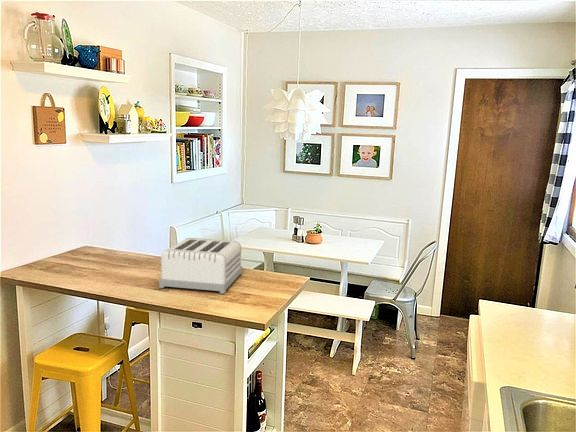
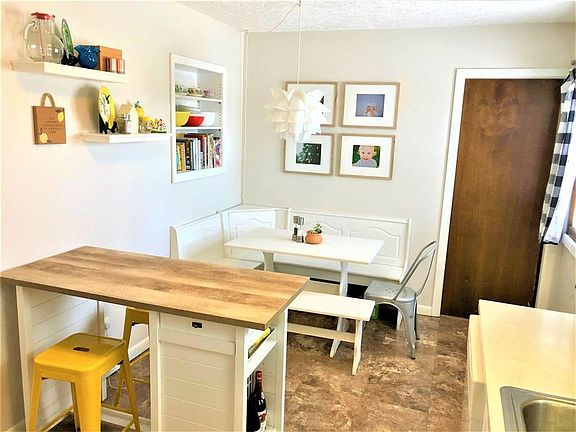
- toaster [158,237,243,294]
